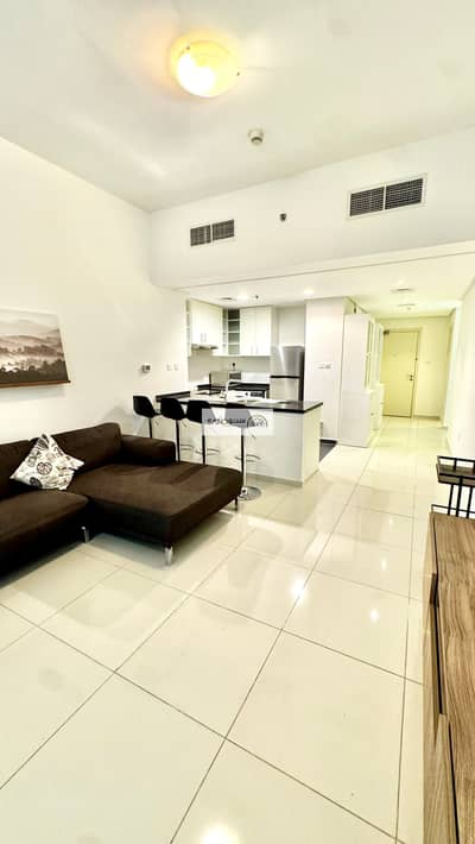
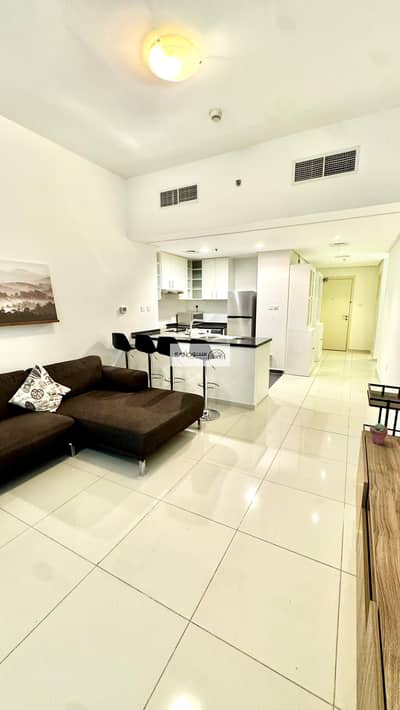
+ potted succulent [369,422,389,445]
